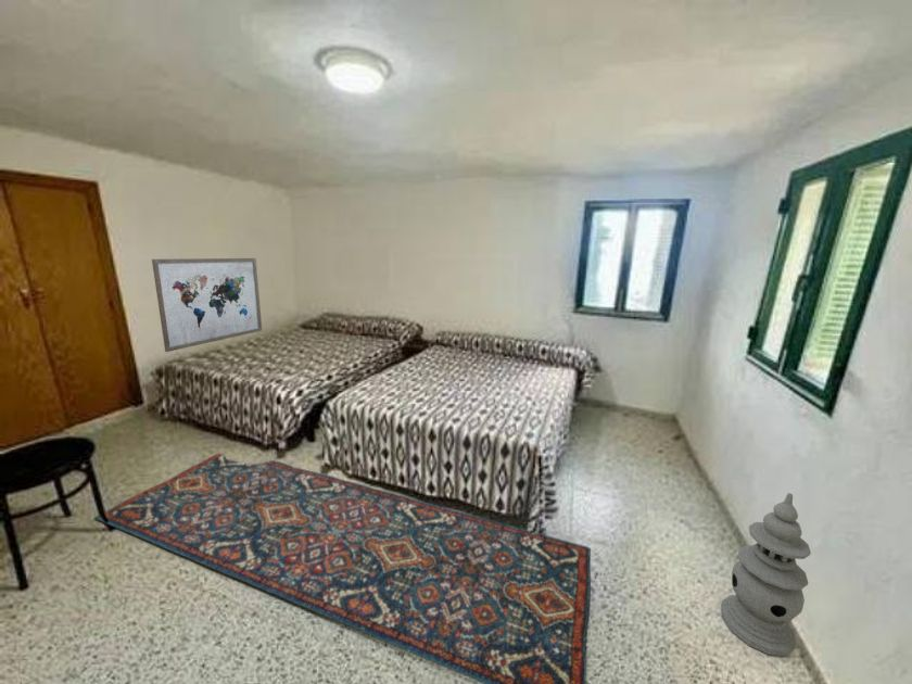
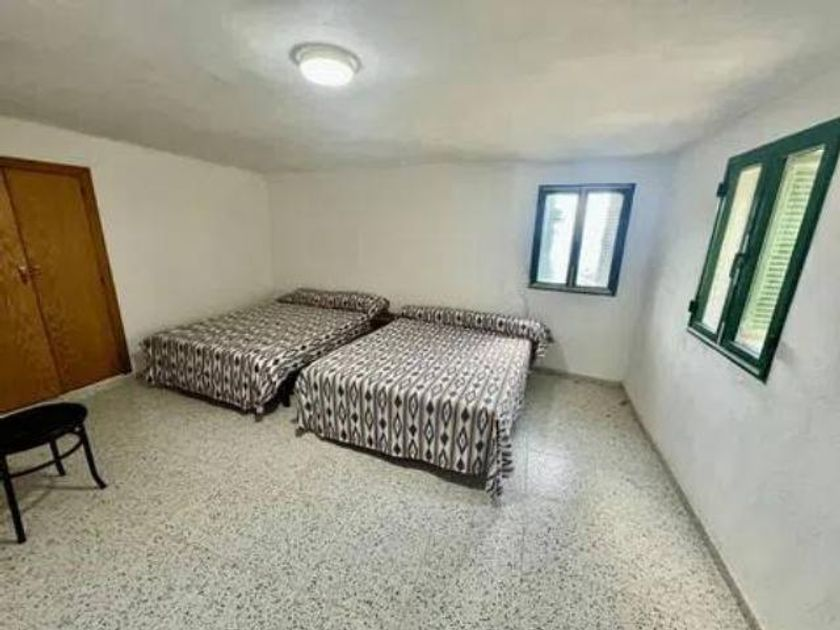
- wall art [151,257,263,353]
- lantern [720,492,812,657]
- rug [93,453,592,684]
